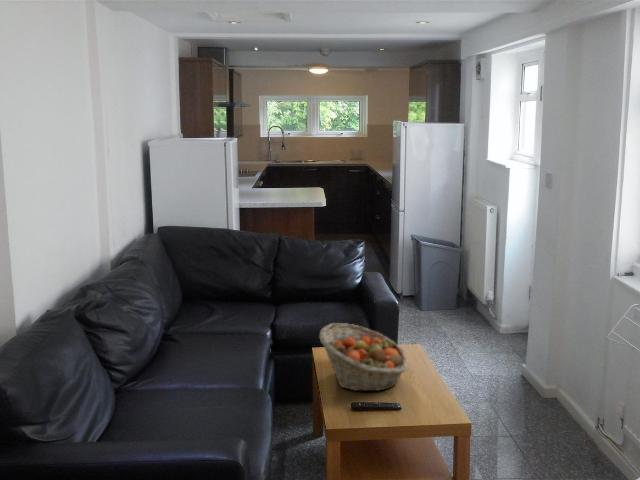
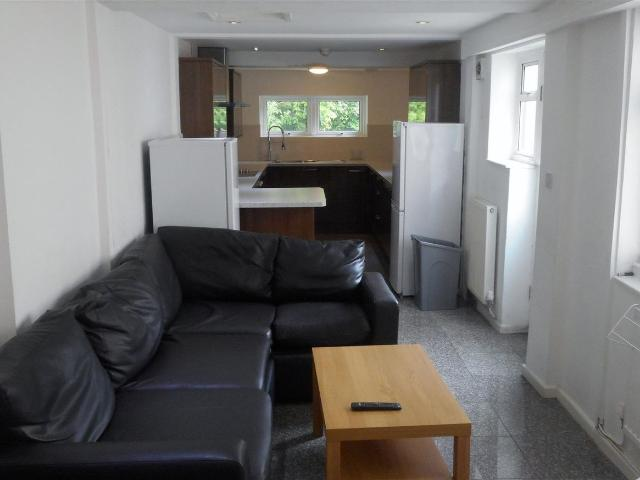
- fruit basket [318,322,409,392]
